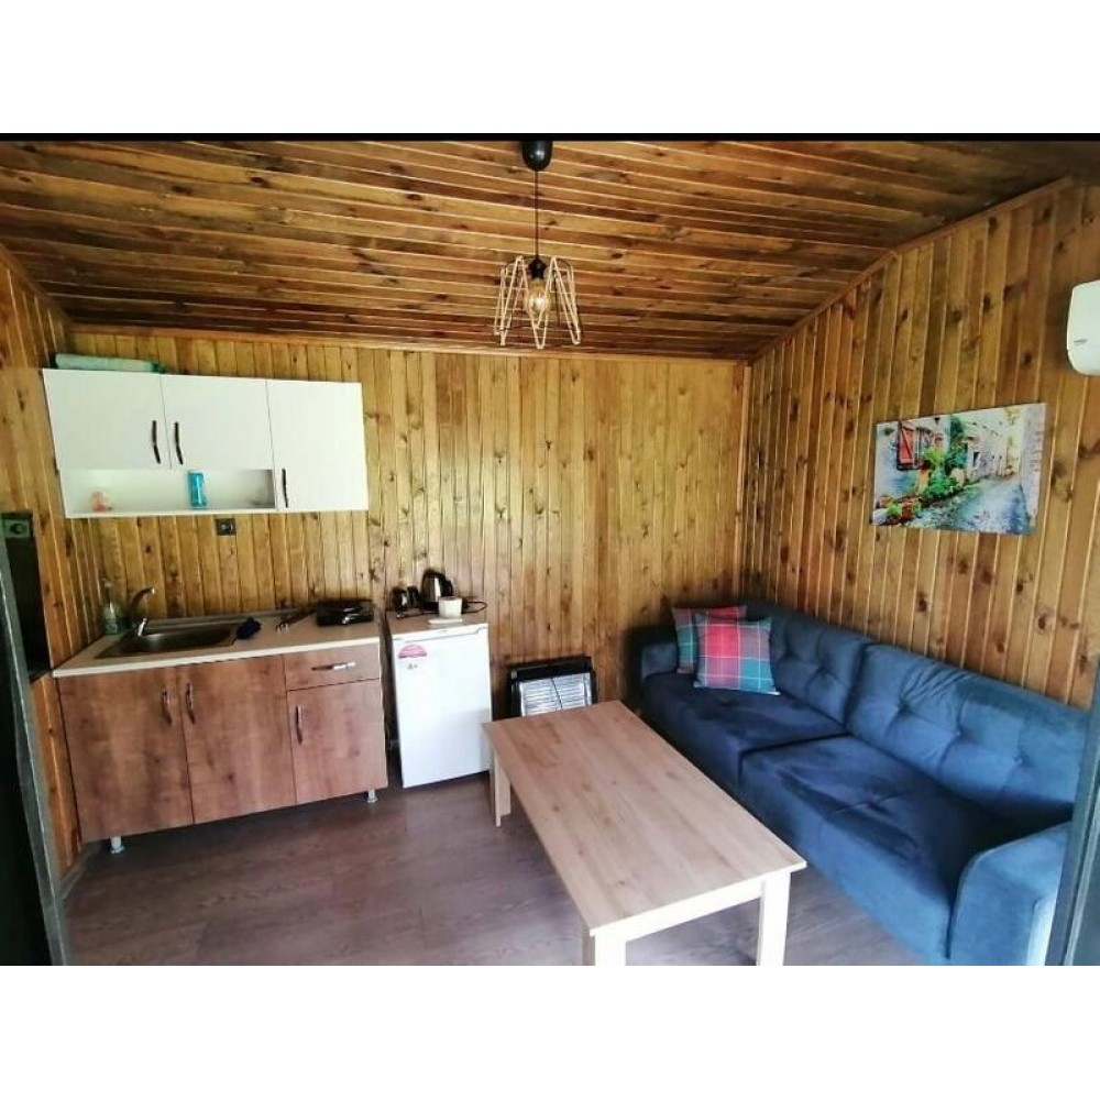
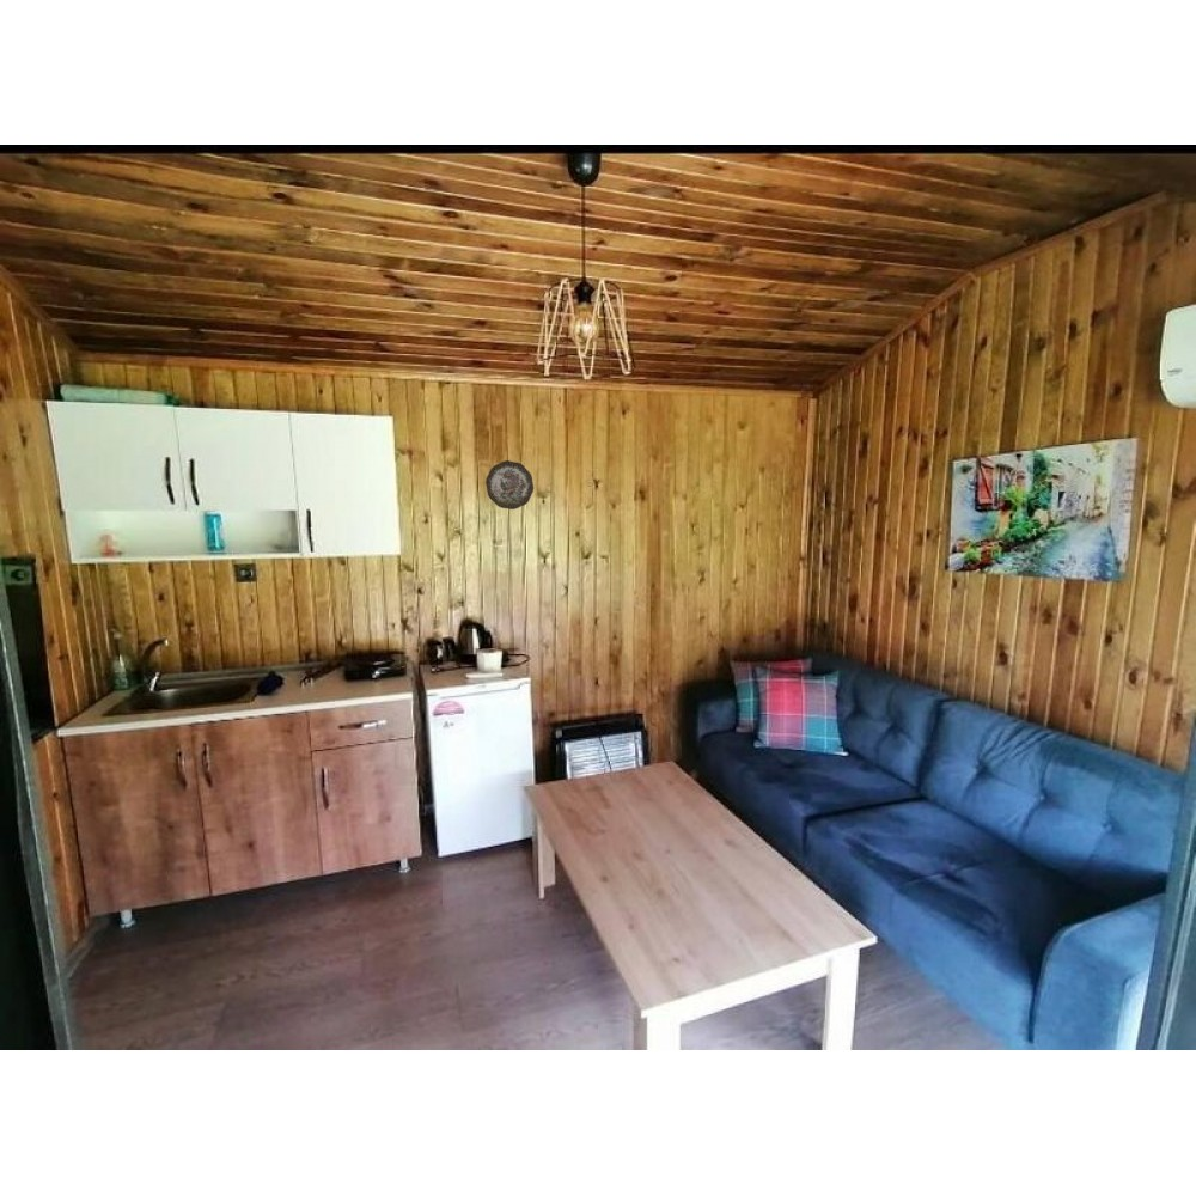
+ decorative plate [484,459,535,511]
